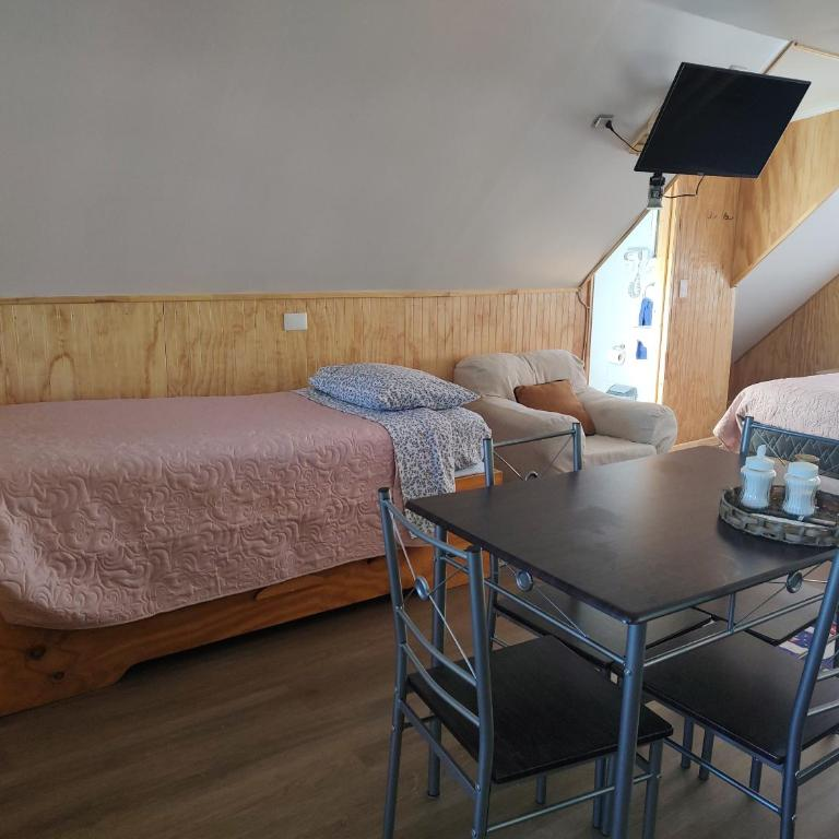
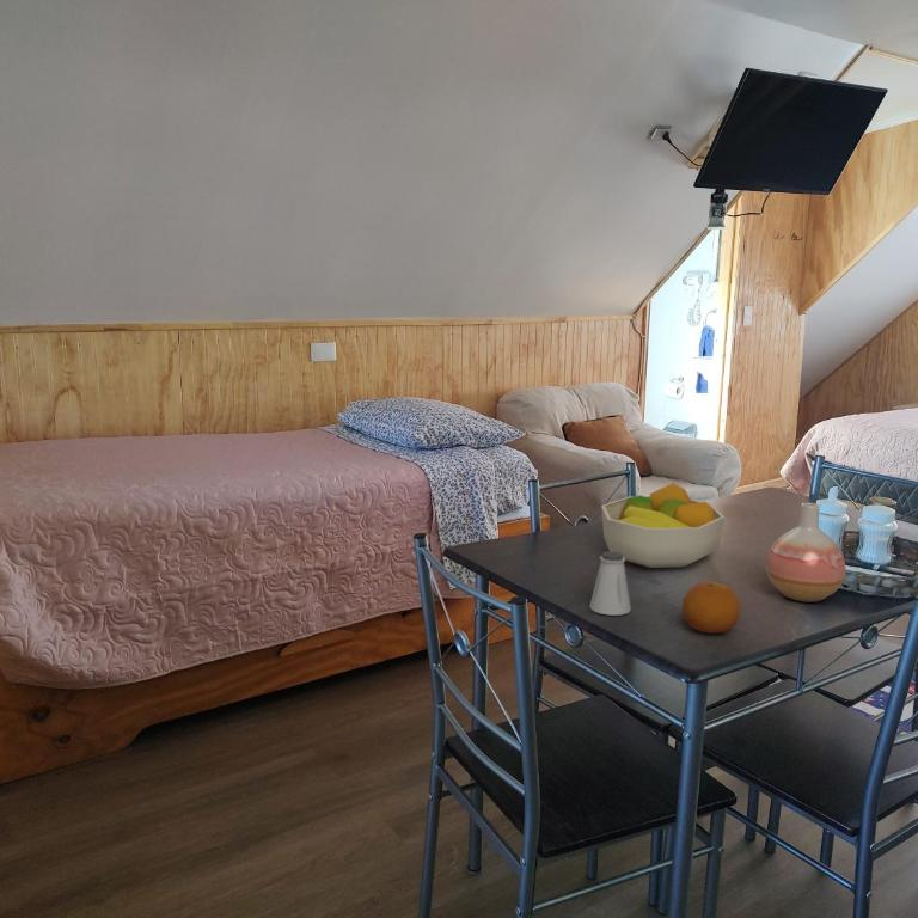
+ fruit [681,581,741,634]
+ fruit bowl [600,482,726,569]
+ saltshaker [588,550,632,617]
+ vase [765,502,846,604]
